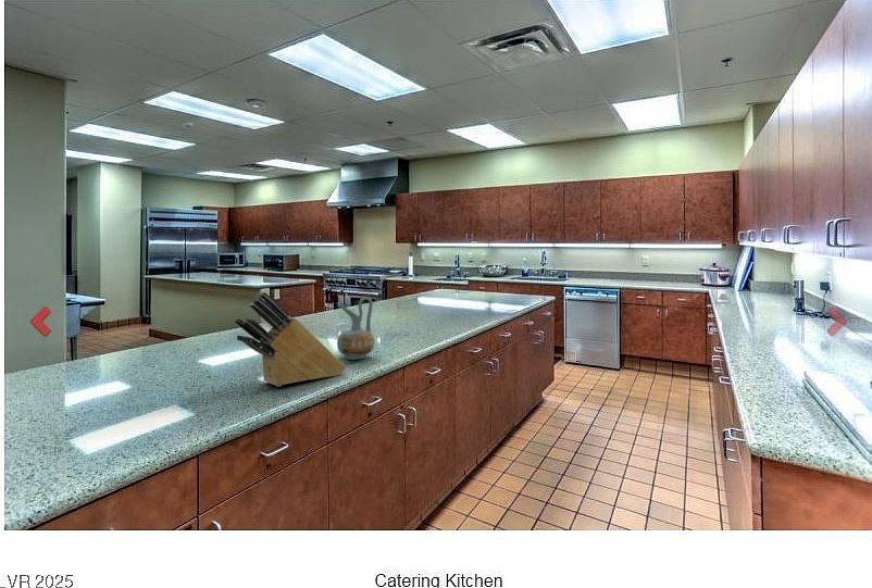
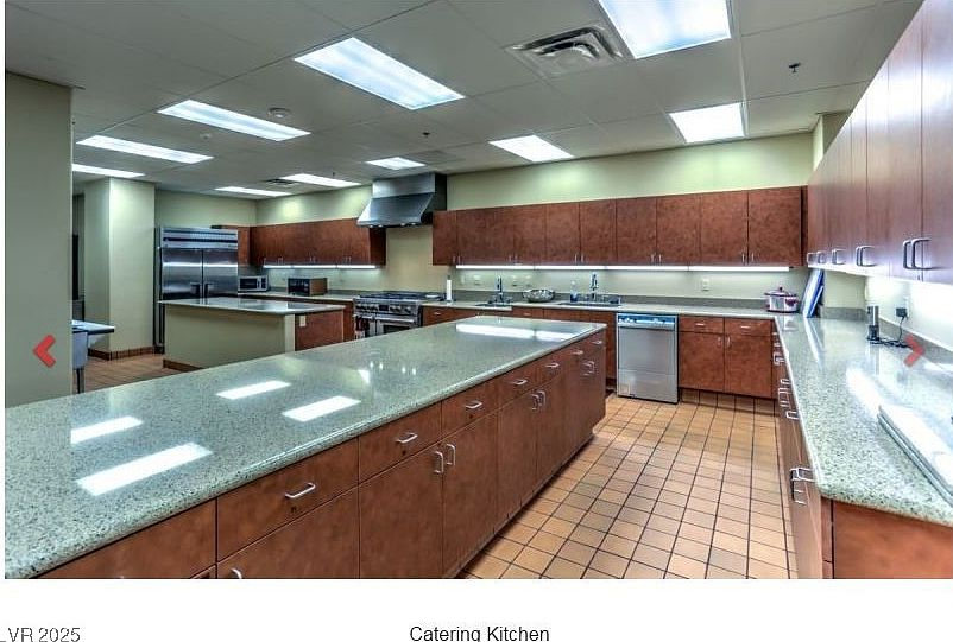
- knife block [234,291,347,387]
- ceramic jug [336,296,375,361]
